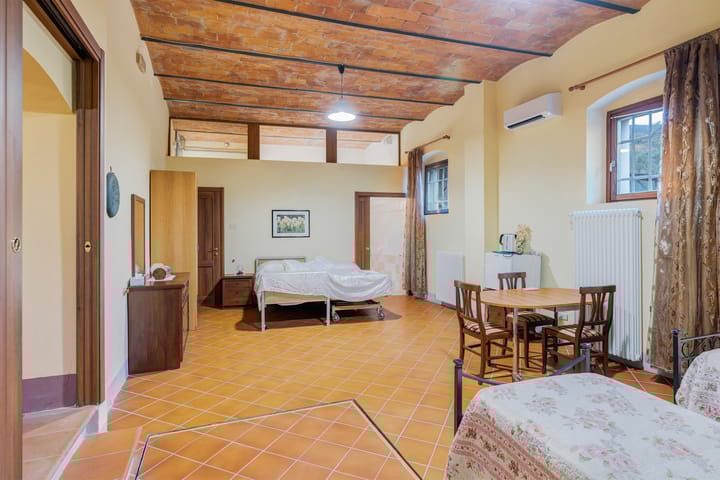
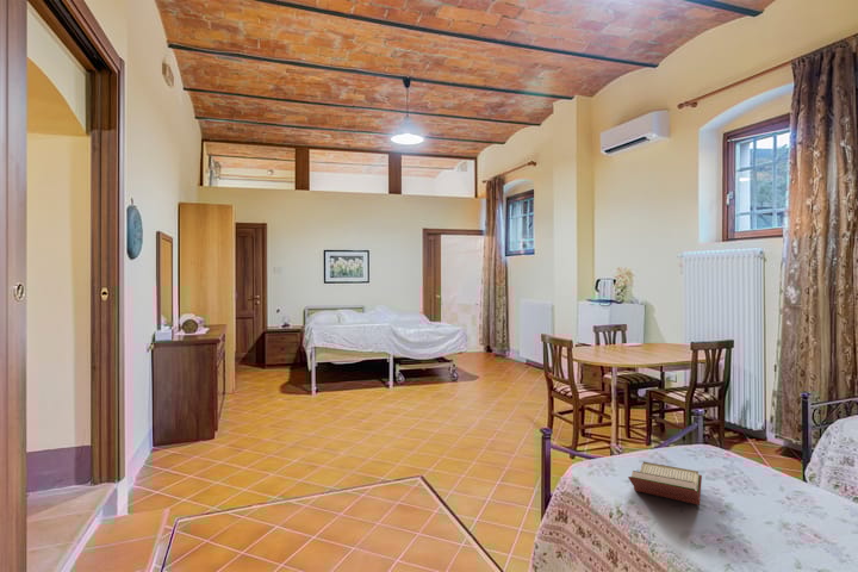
+ book [627,460,703,506]
